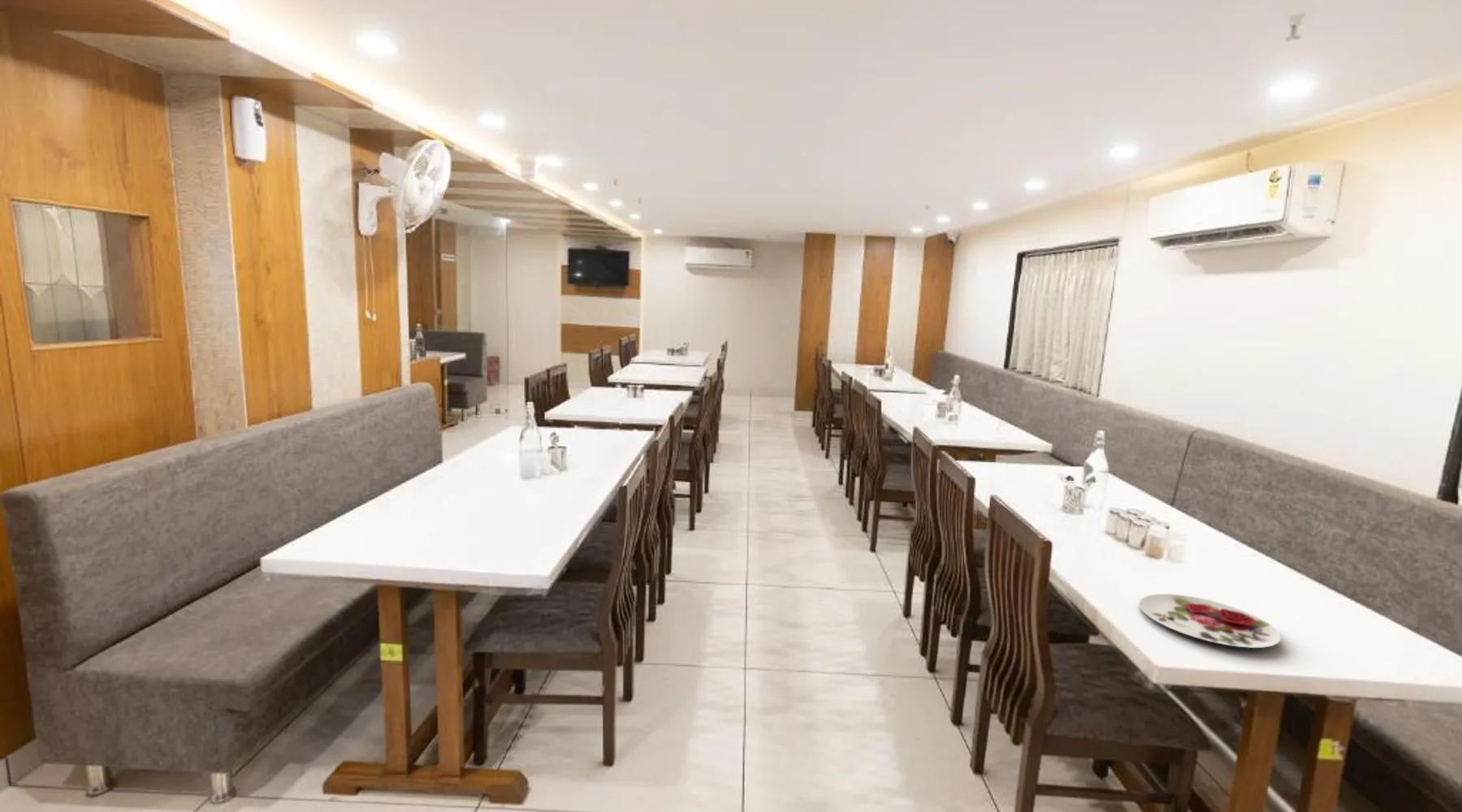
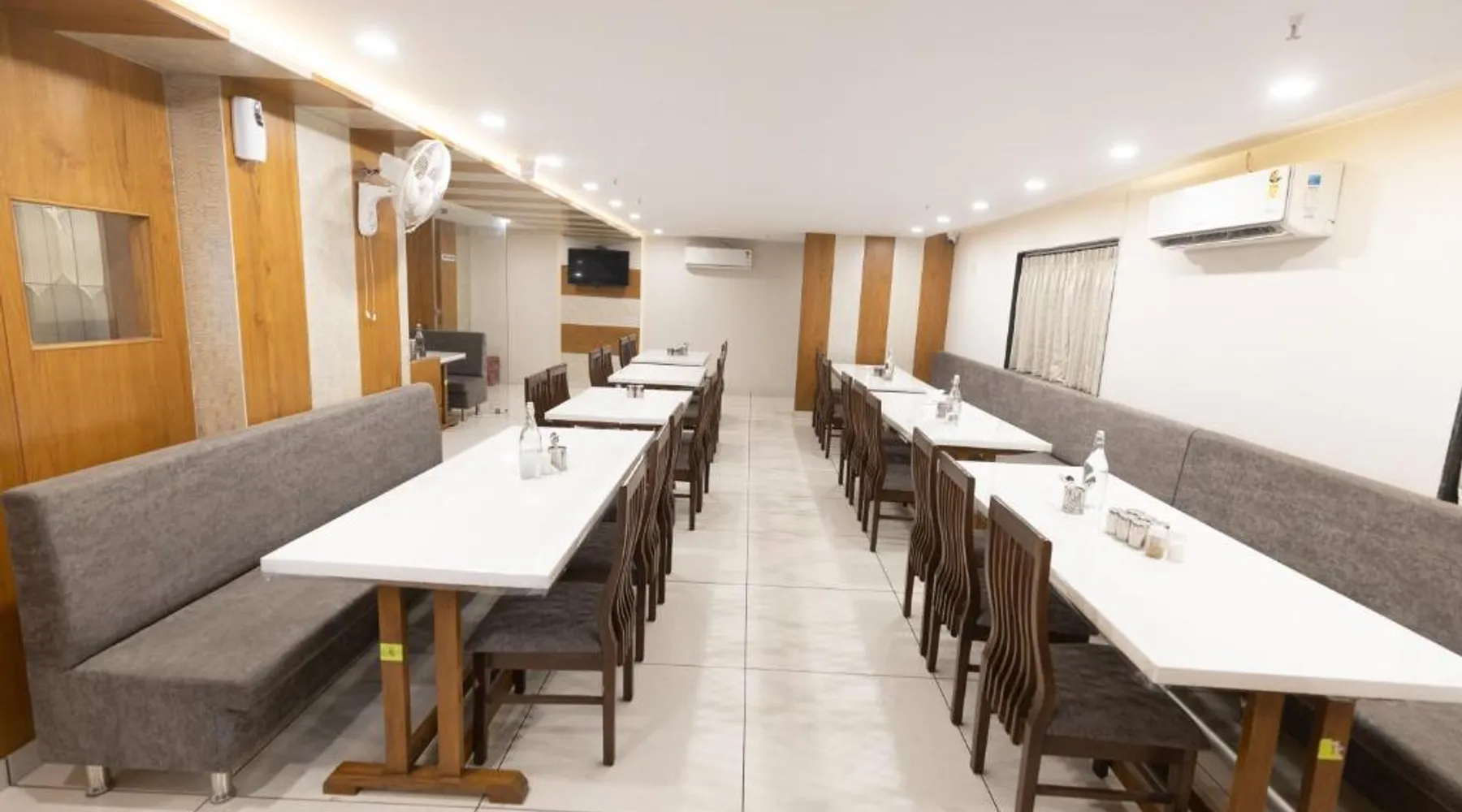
- plate [1138,594,1282,649]
